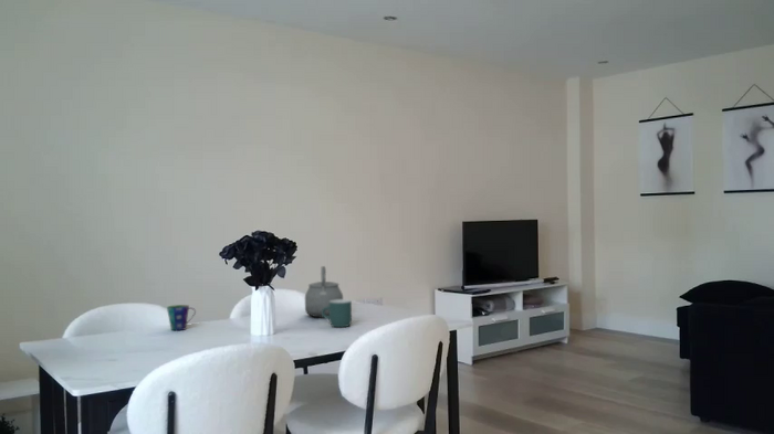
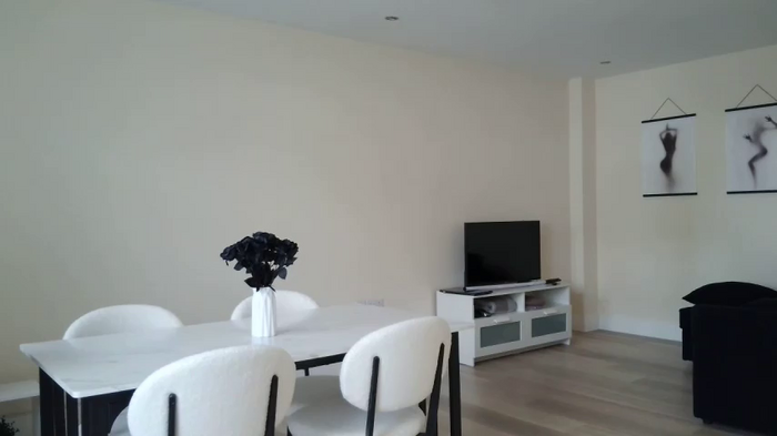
- tea kettle [304,265,344,318]
- cup [166,304,197,331]
- mug [322,298,353,328]
